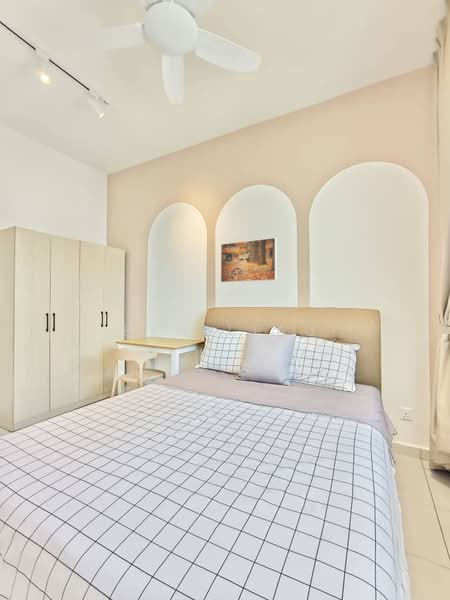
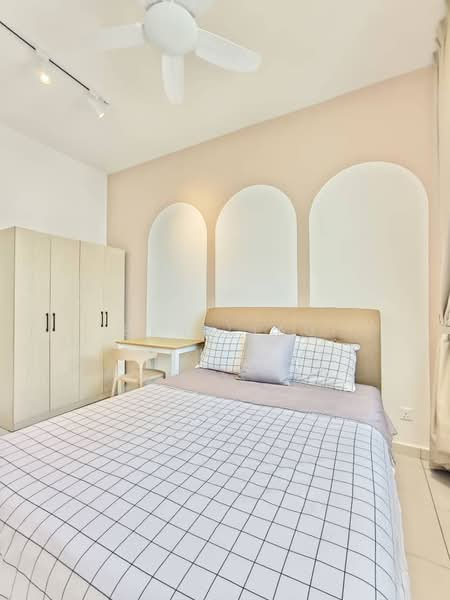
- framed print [220,237,277,283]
